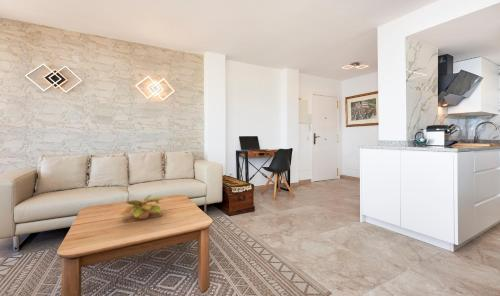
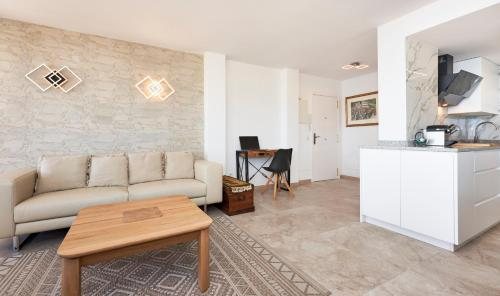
- plant [117,193,166,220]
